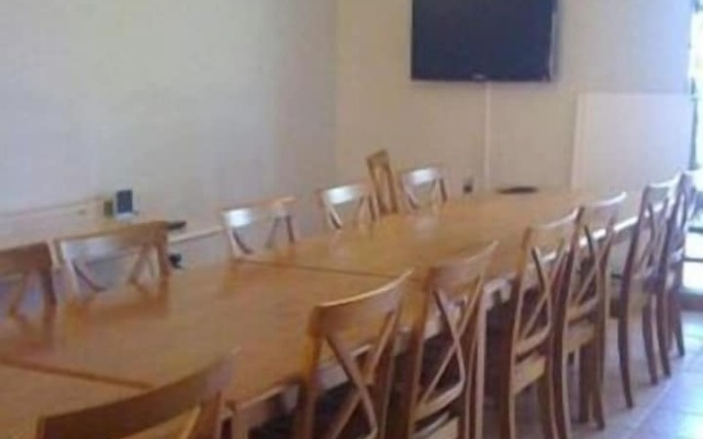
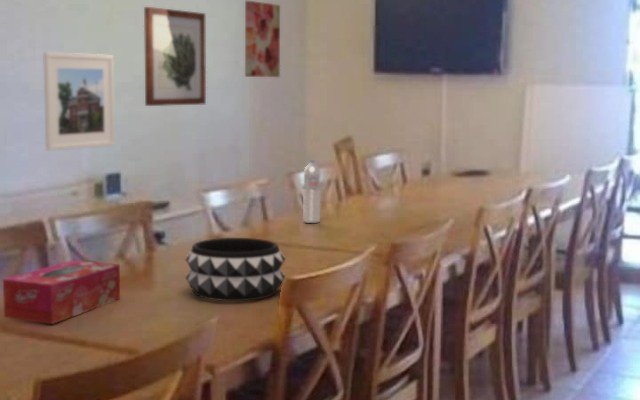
+ decorative bowl [184,237,286,302]
+ wall art [244,0,281,78]
+ wall art [143,6,207,107]
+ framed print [42,51,116,152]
+ tissue box [2,259,121,325]
+ water bottle [302,159,322,224]
